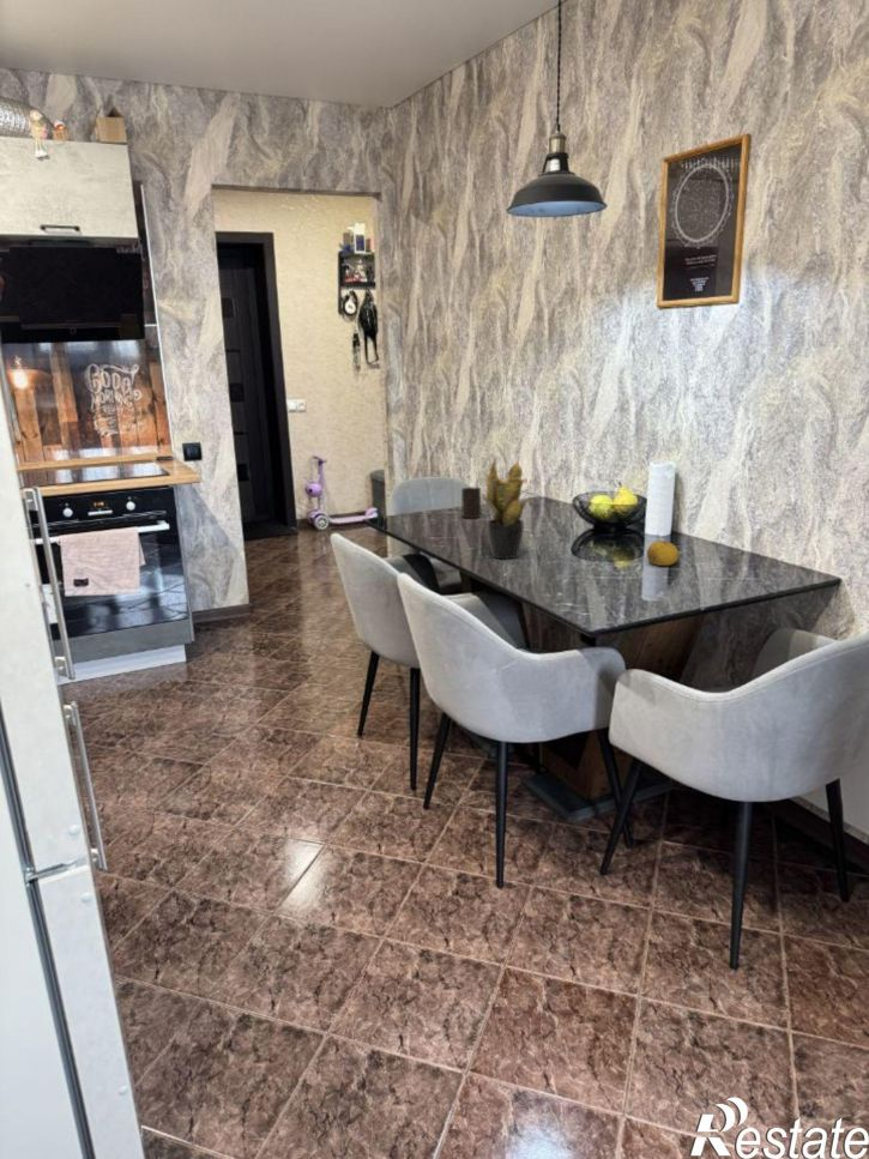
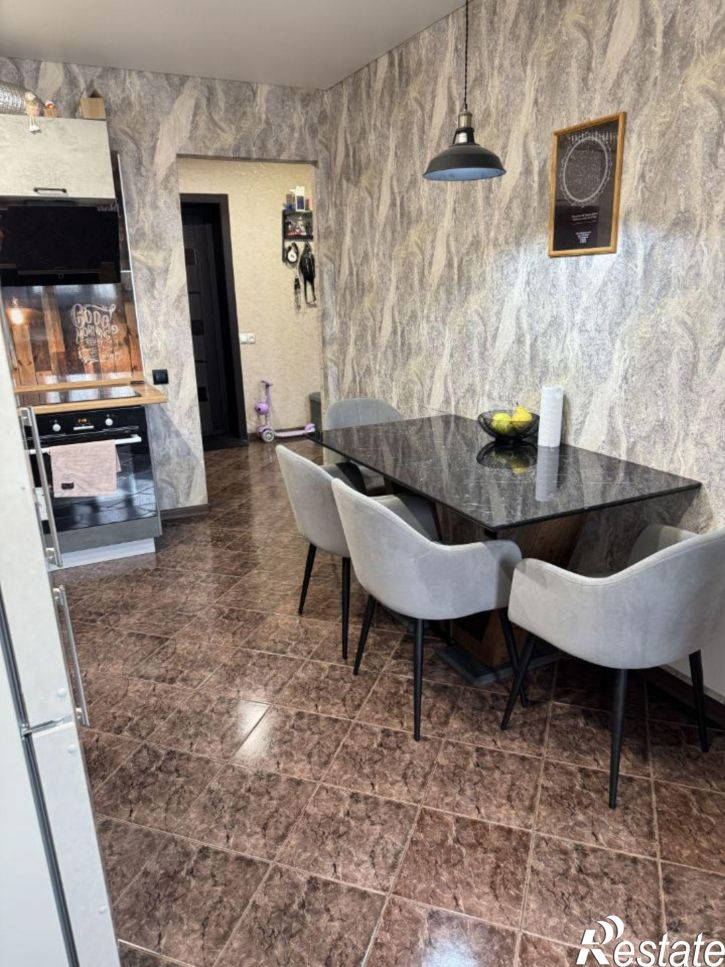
- cup [460,487,482,519]
- potted plant [481,458,535,560]
- fruit [646,539,680,567]
